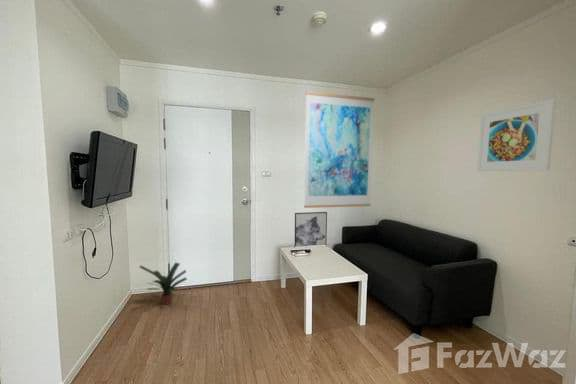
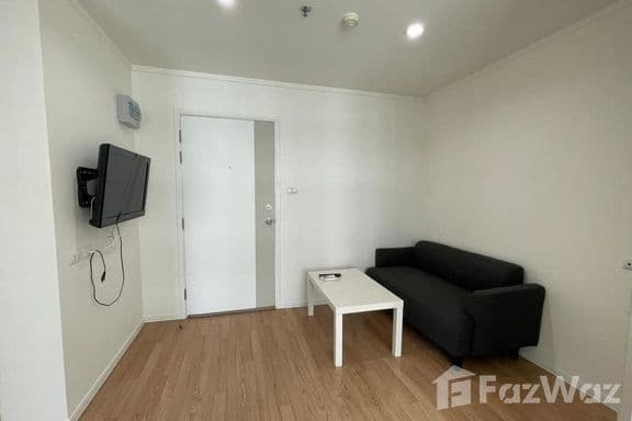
- potted plant [138,261,188,306]
- wall art [294,211,328,247]
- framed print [476,98,557,172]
- wall art [303,91,376,209]
